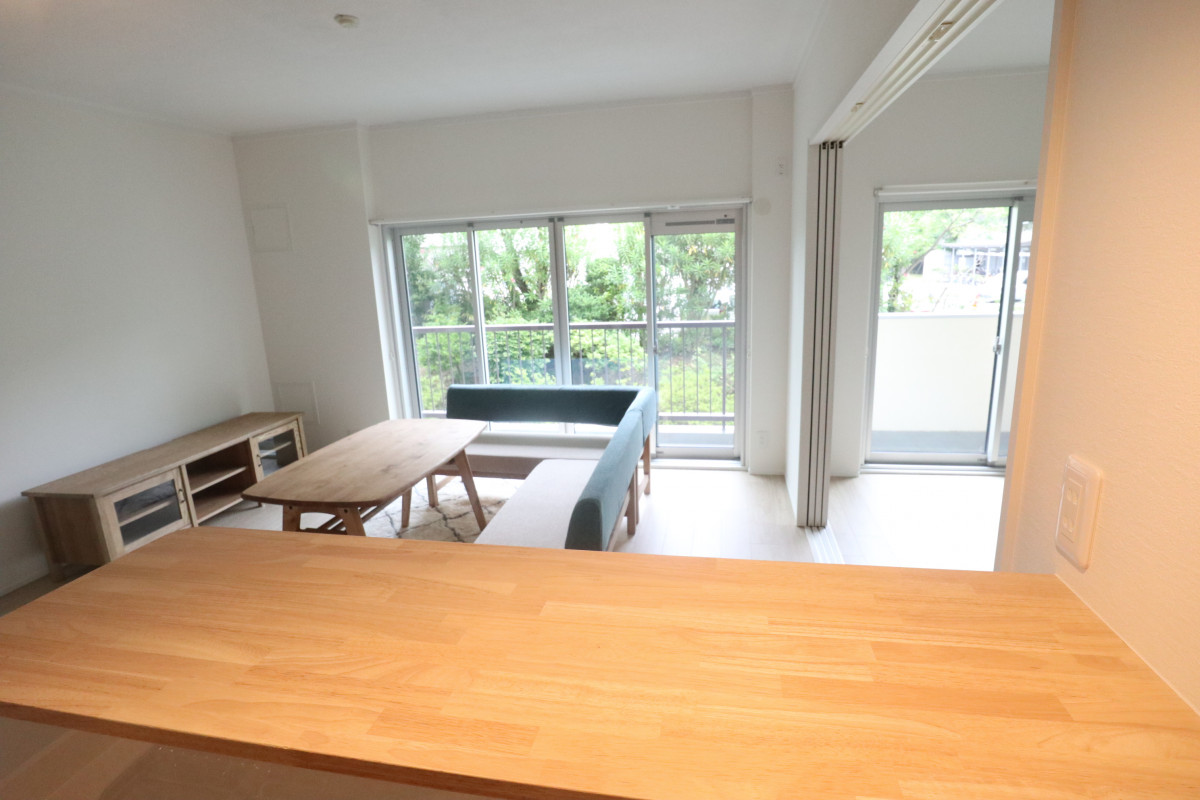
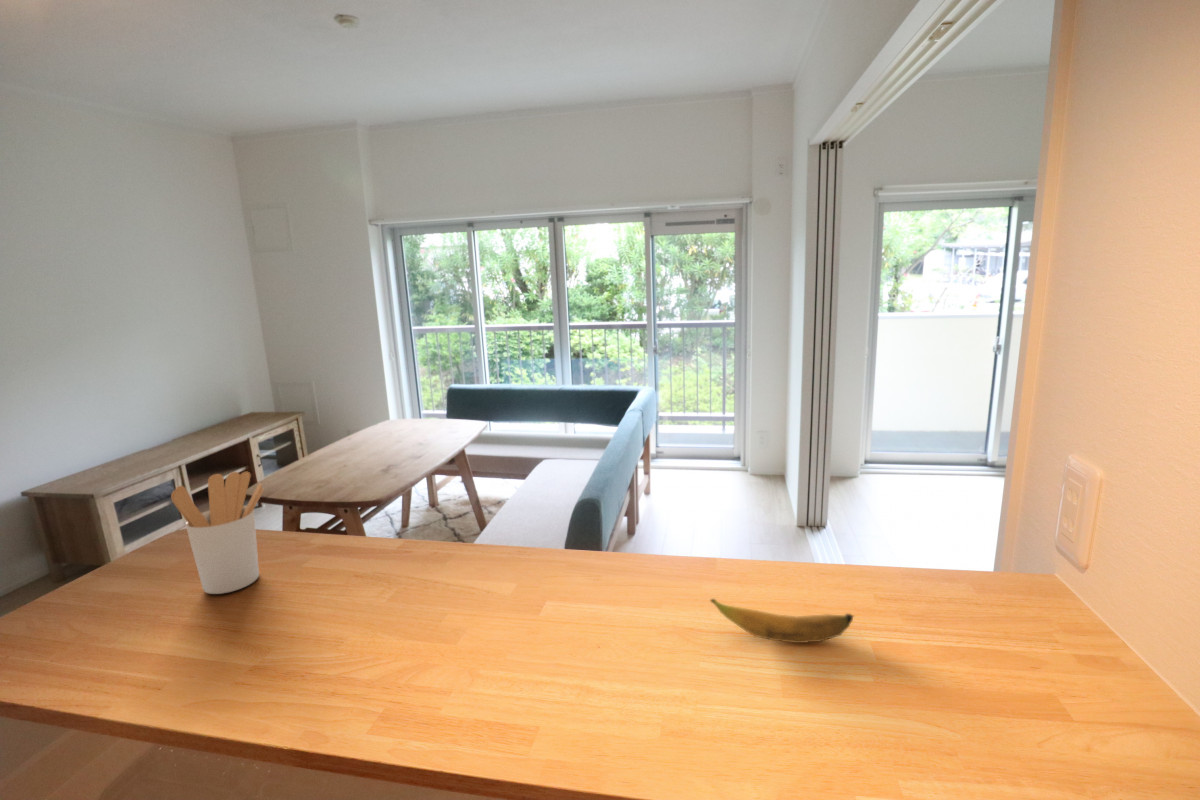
+ utensil holder [170,471,265,595]
+ banana [709,598,855,644]
